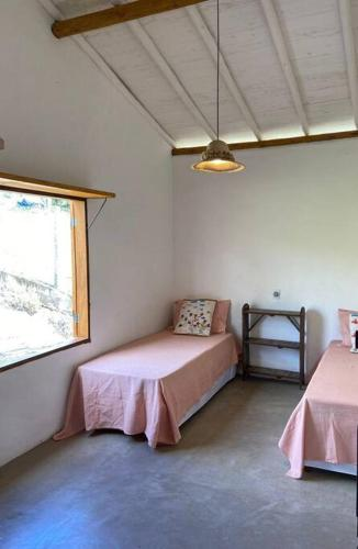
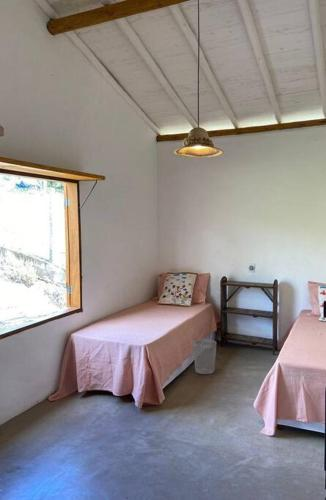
+ wastebasket [192,338,217,375]
